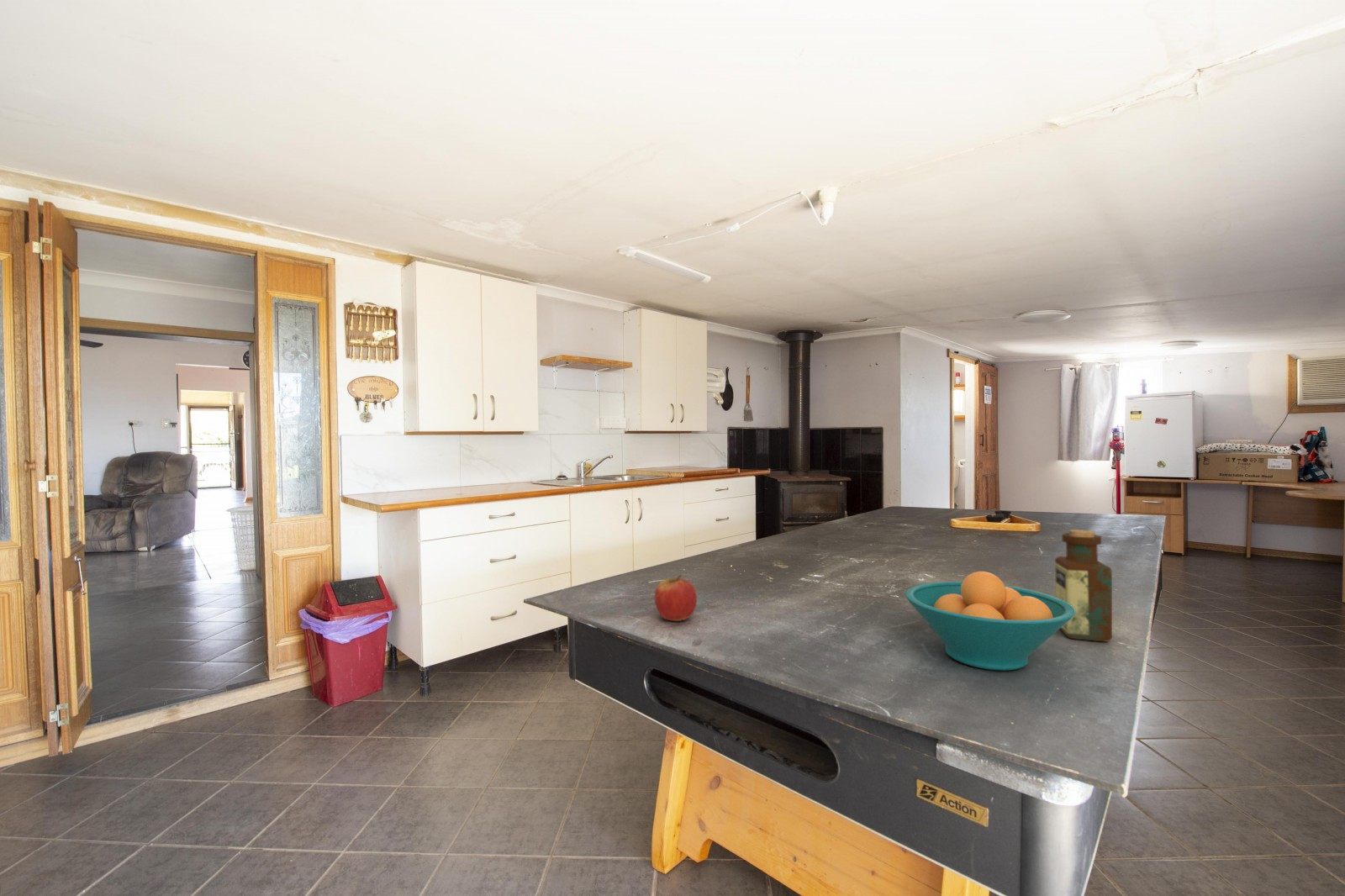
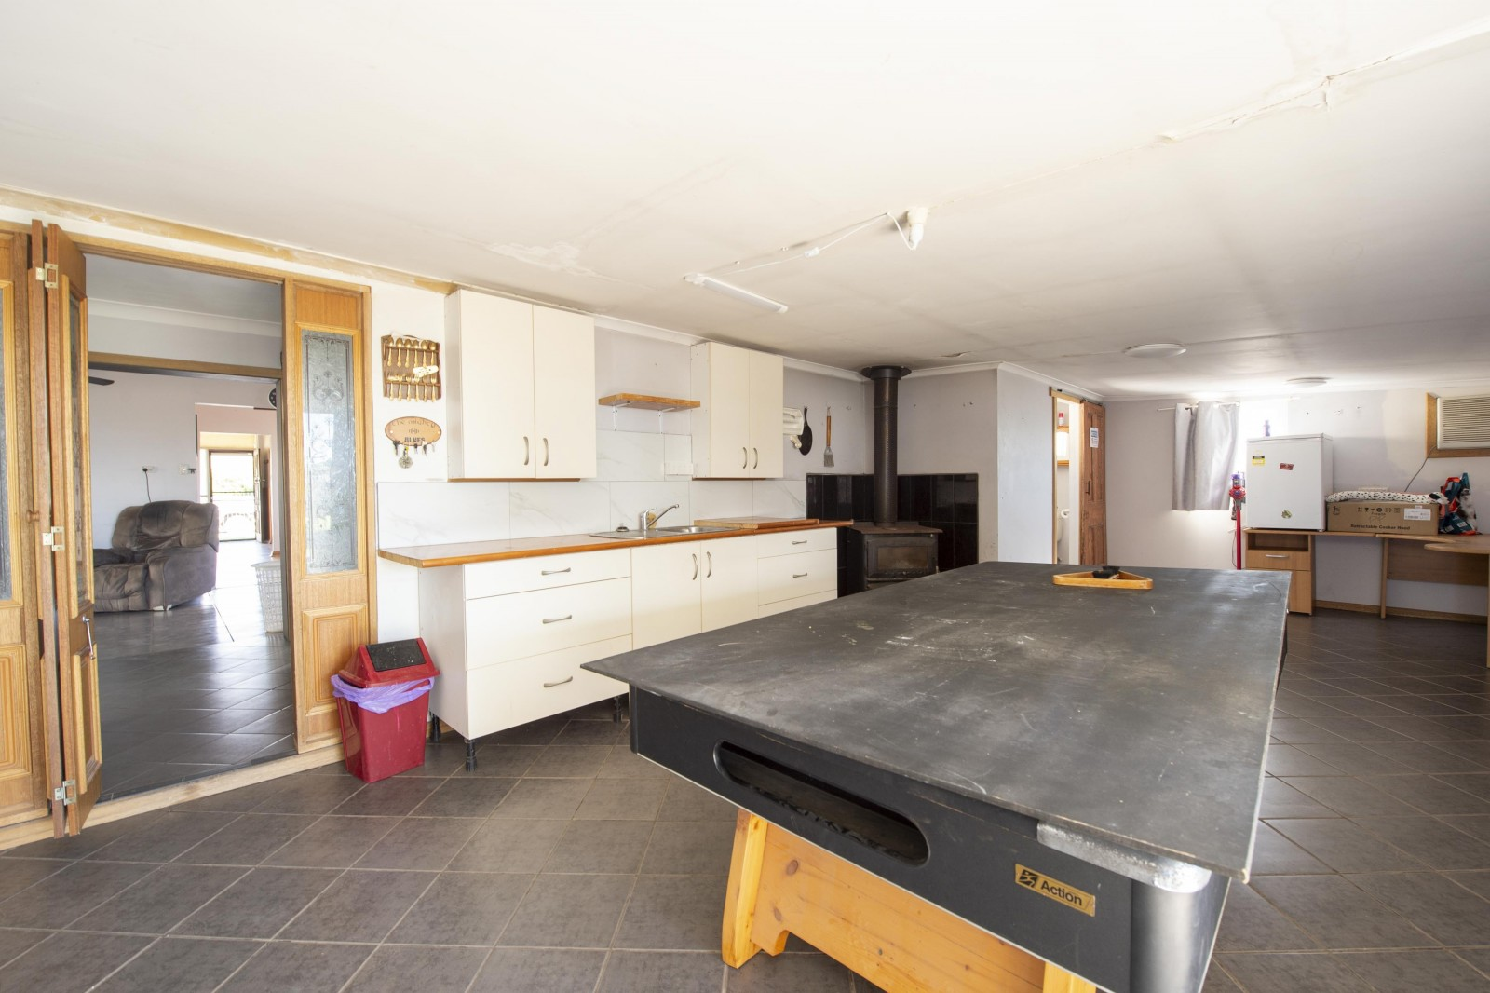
- apple [654,574,698,622]
- bottle [1054,529,1113,643]
- fruit bowl [905,571,1075,672]
